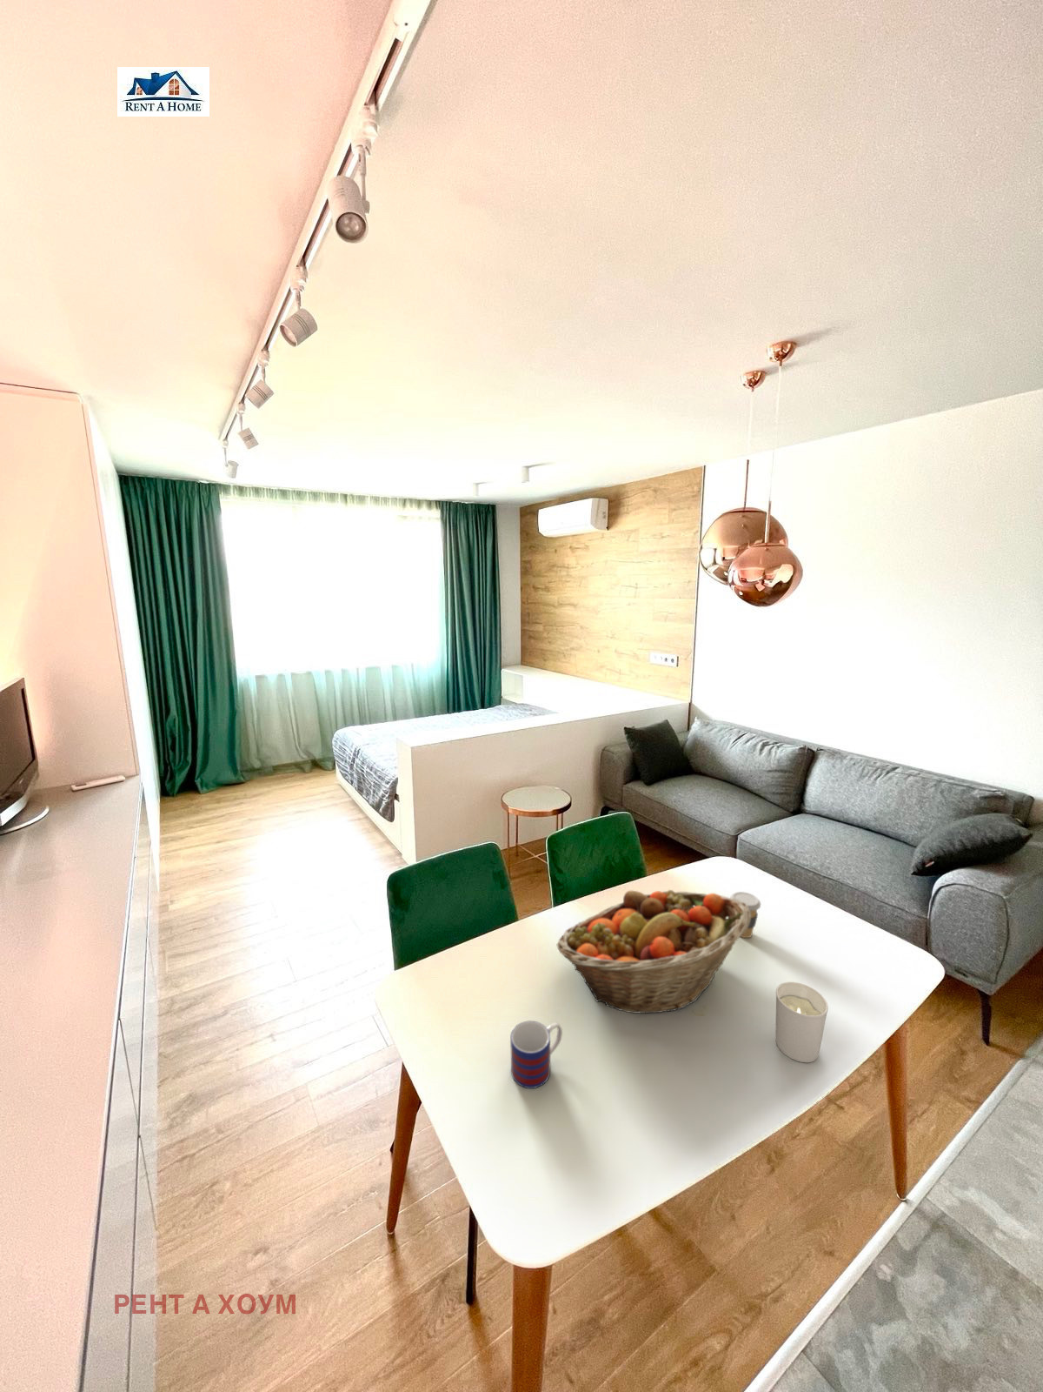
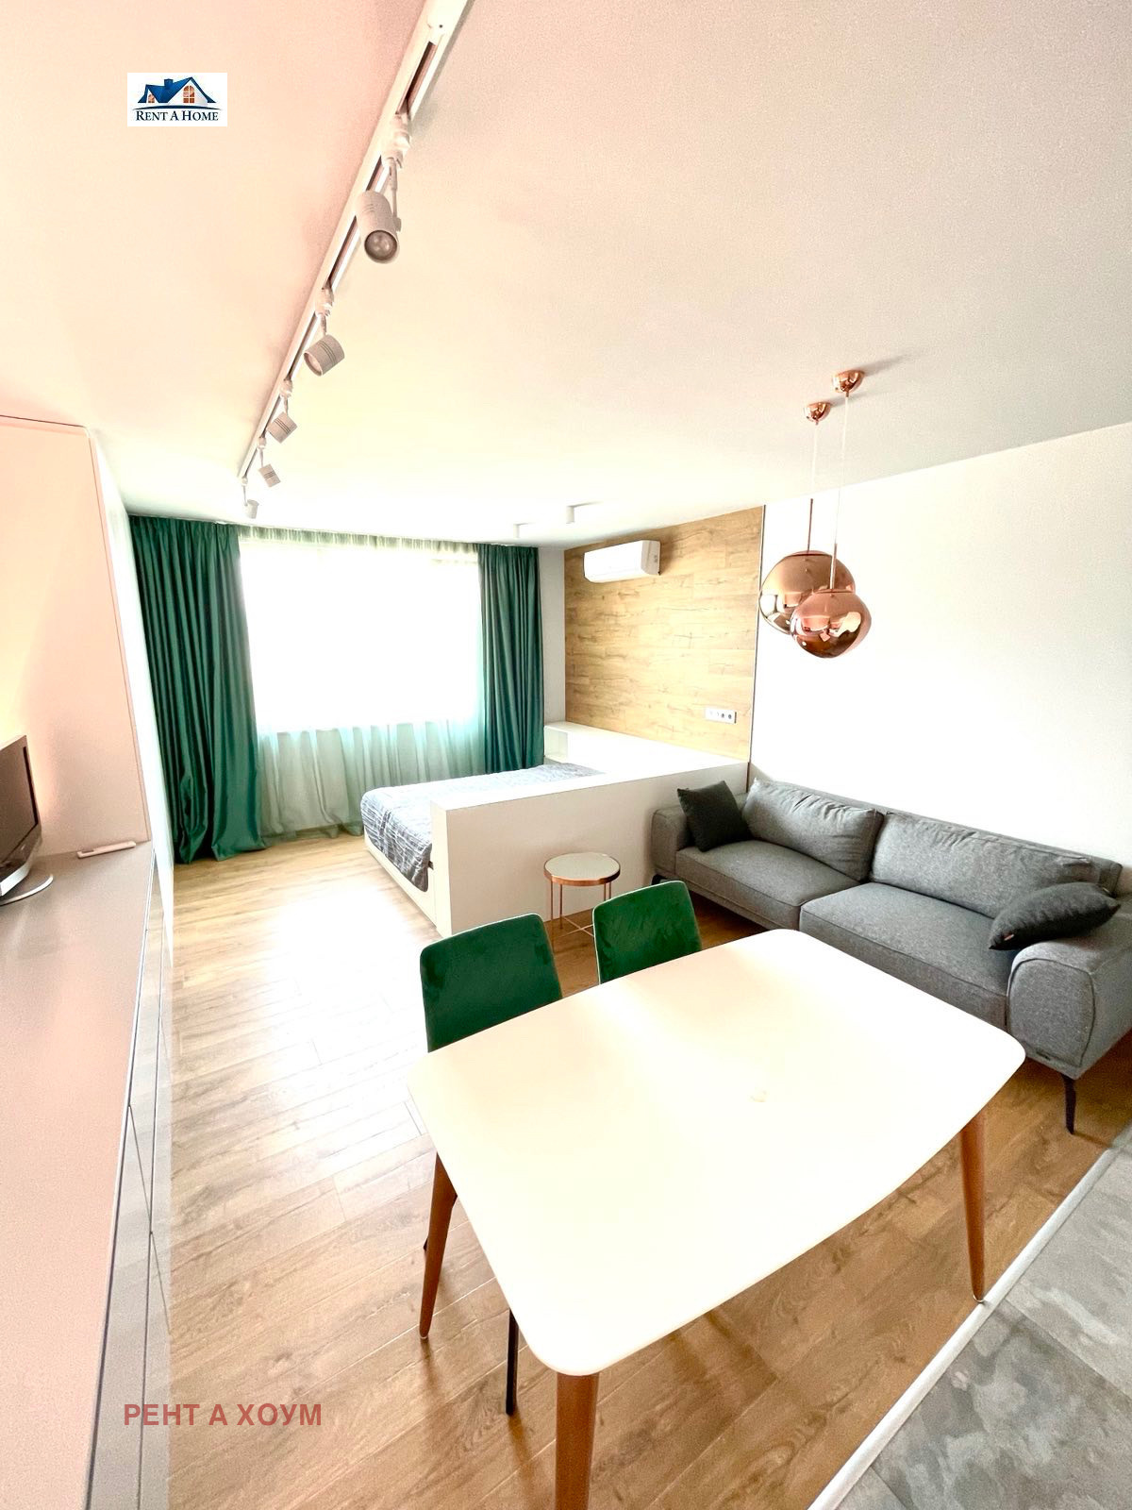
- mug [509,1019,563,1089]
- candle holder [775,981,829,1063]
- coffee cup [730,891,761,938]
- fruit basket [557,889,750,1015]
